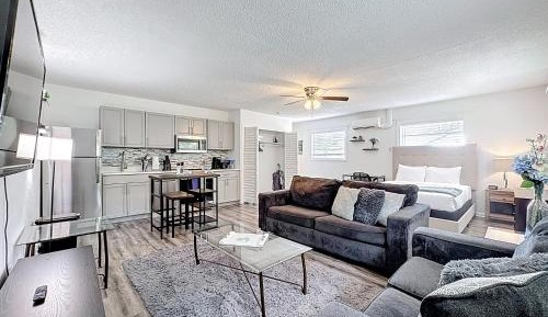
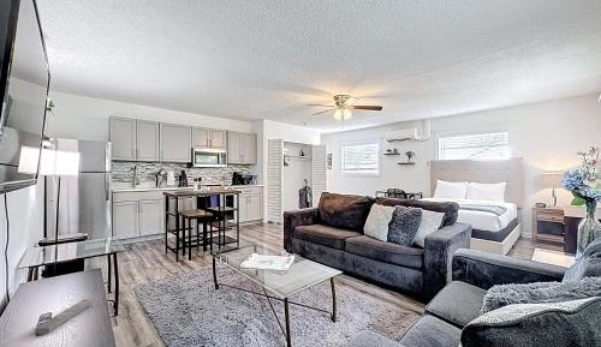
+ remote control [34,298,96,336]
